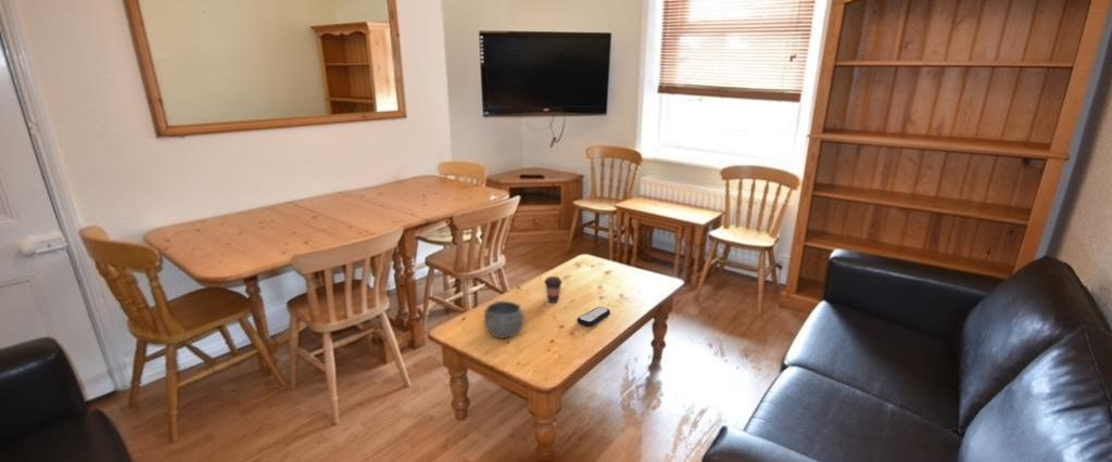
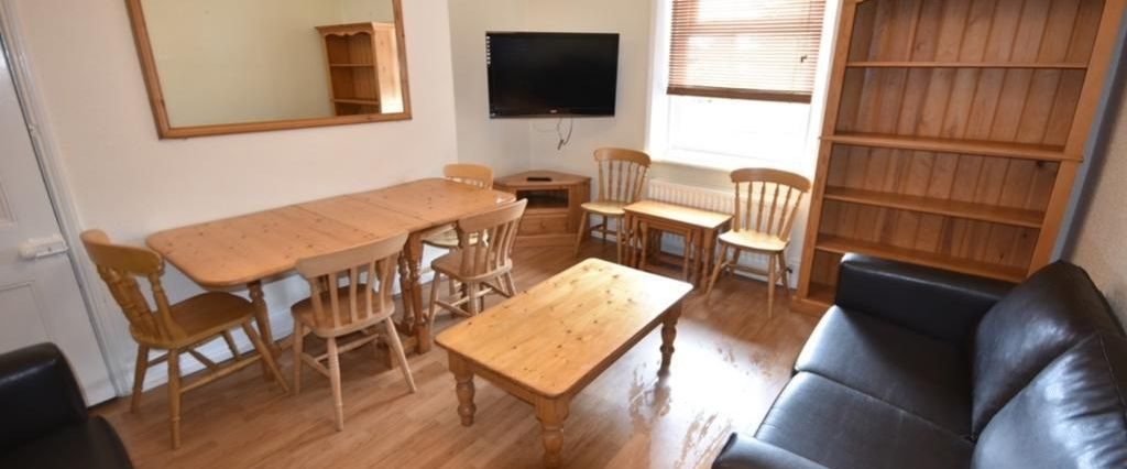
- remote control [577,306,611,328]
- ceramic bowl [483,300,525,339]
- coffee cup [543,275,564,304]
